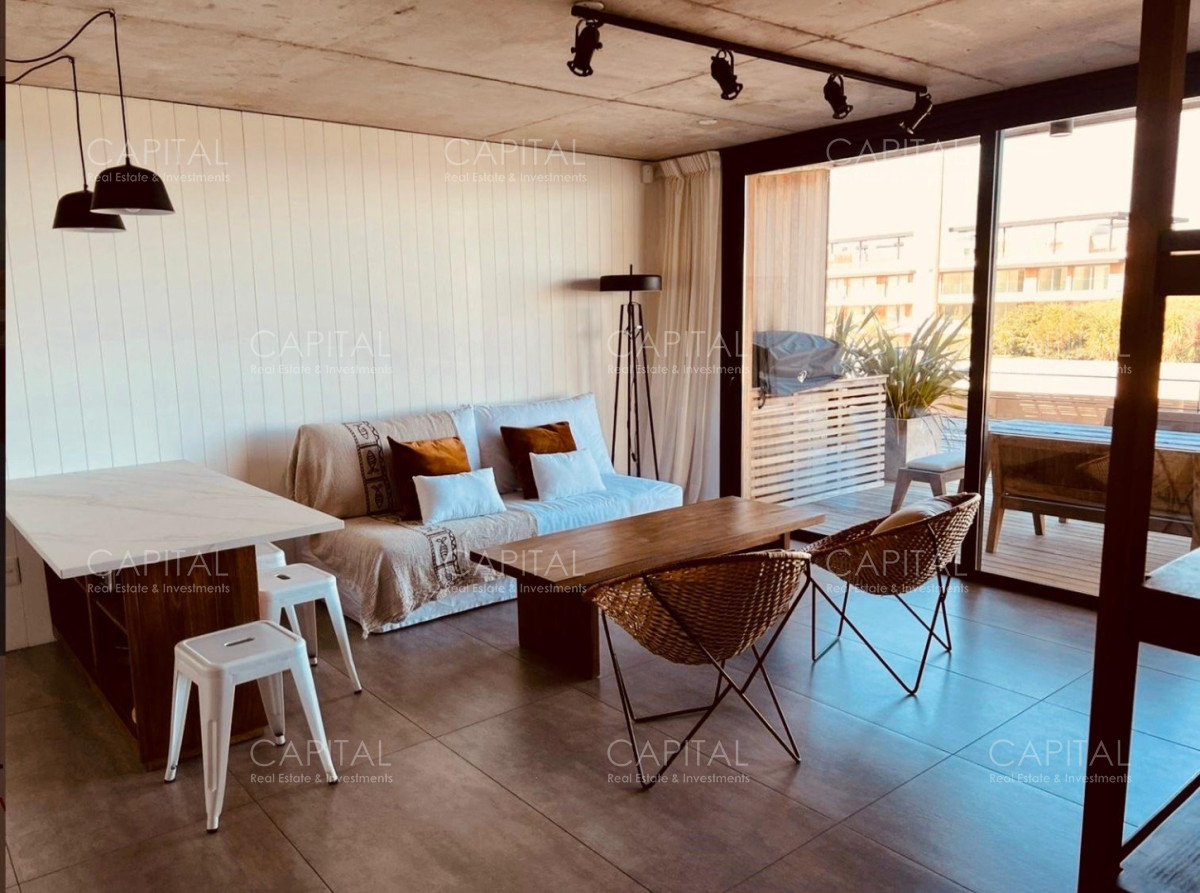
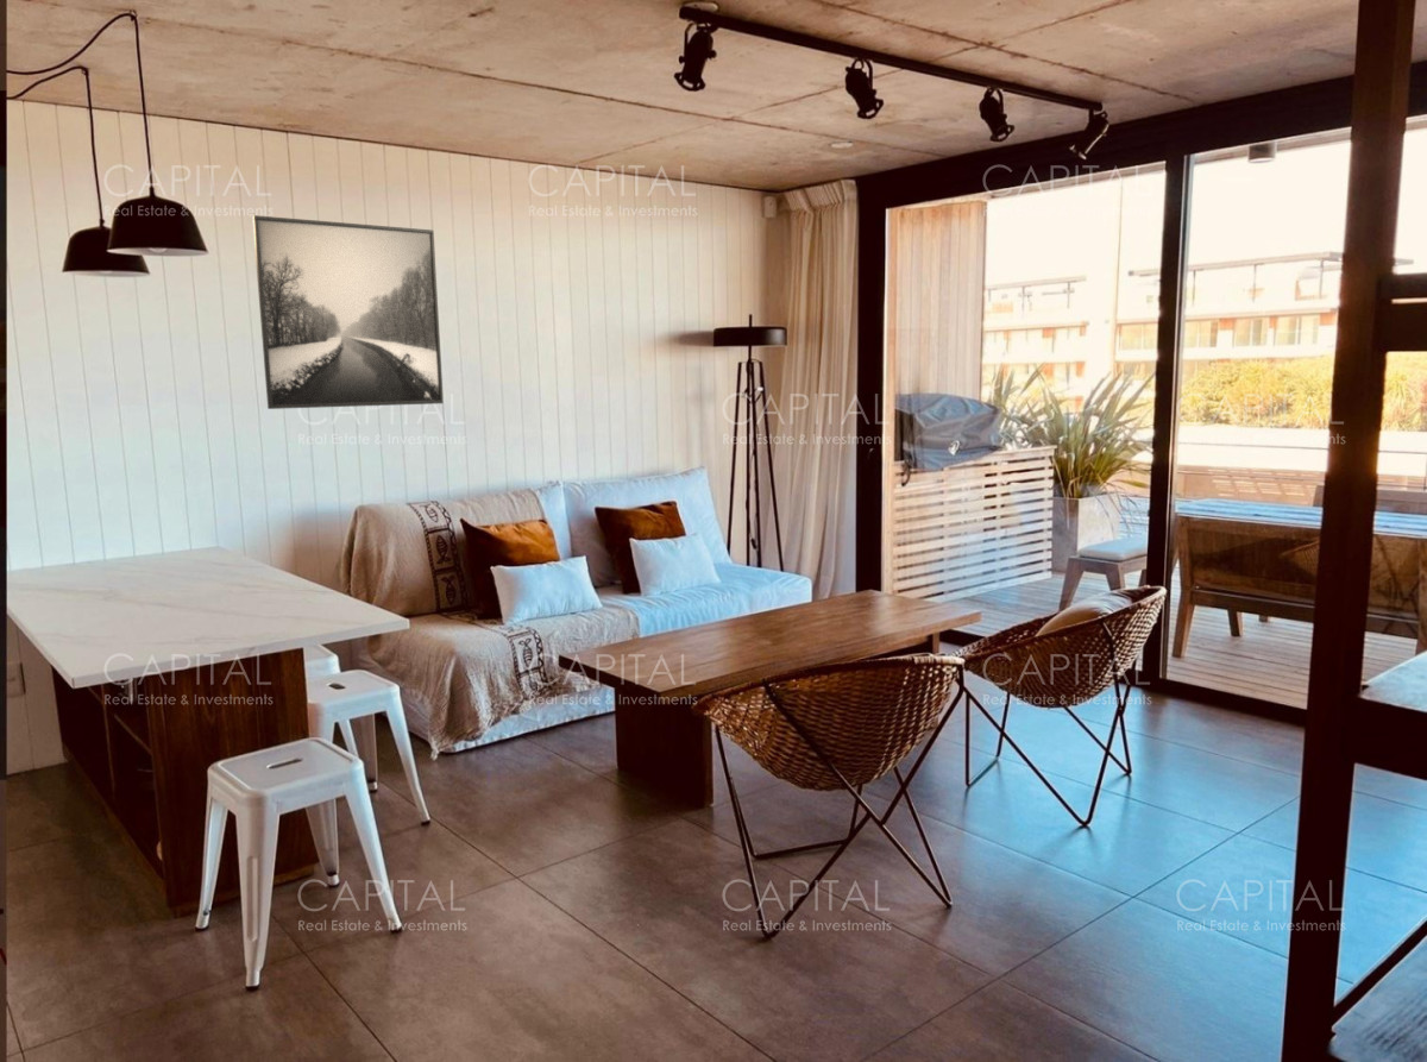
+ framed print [251,214,445,410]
